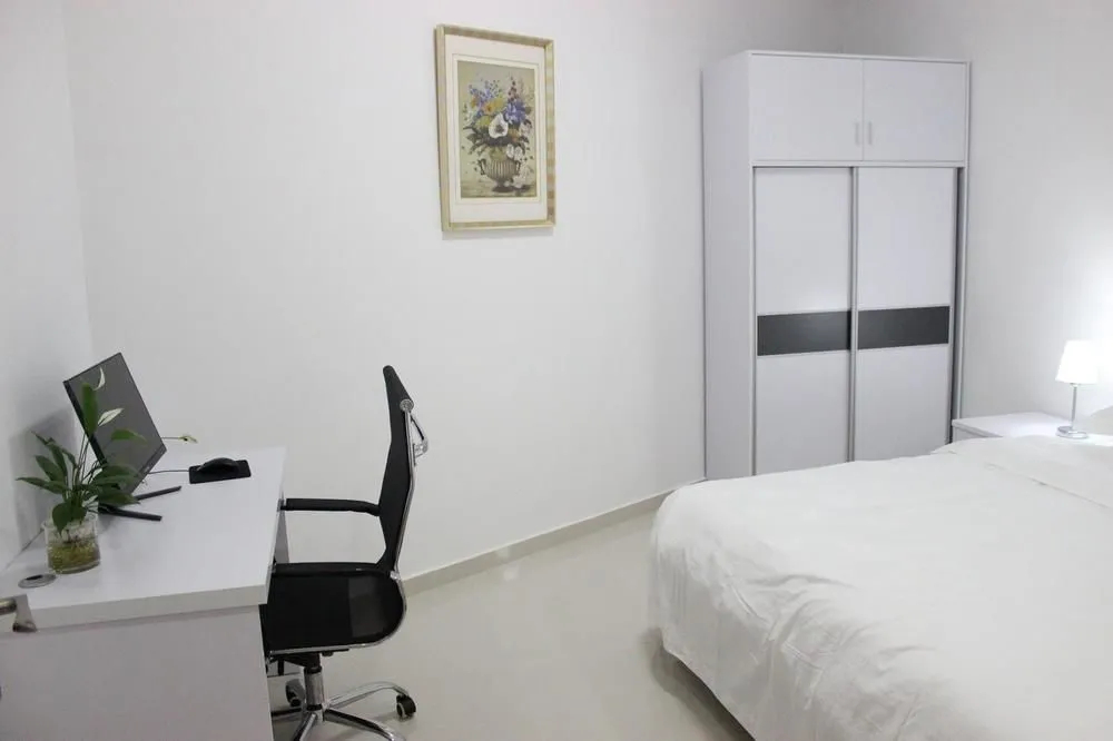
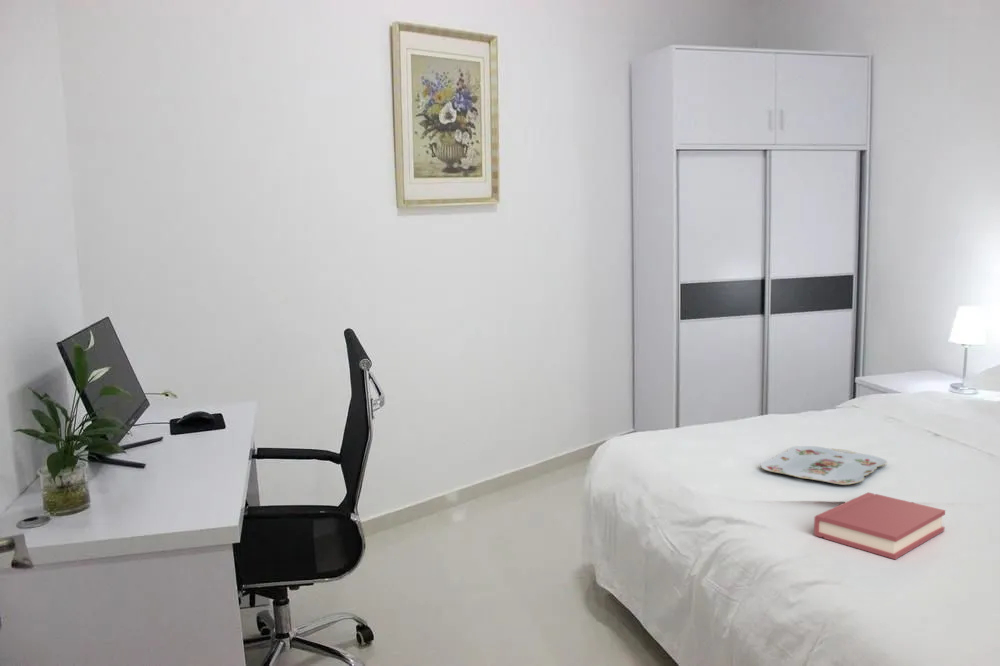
+ hardback book [813,491,946,560]
+ serving tray [759,445,888,486]
